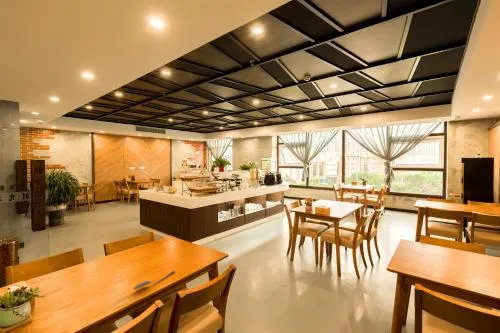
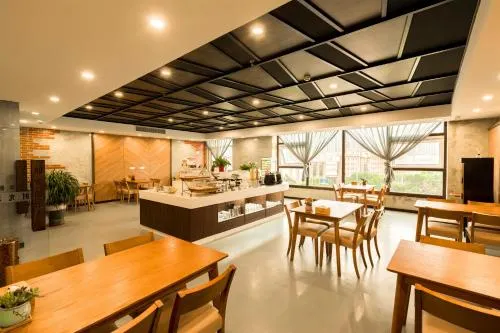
- spoon [132,269,176,291]
